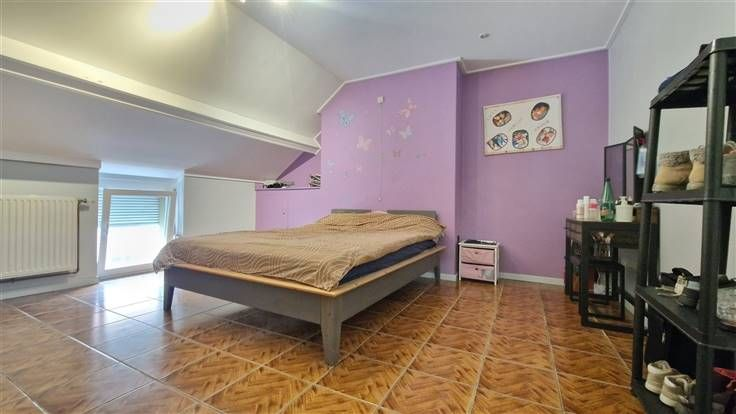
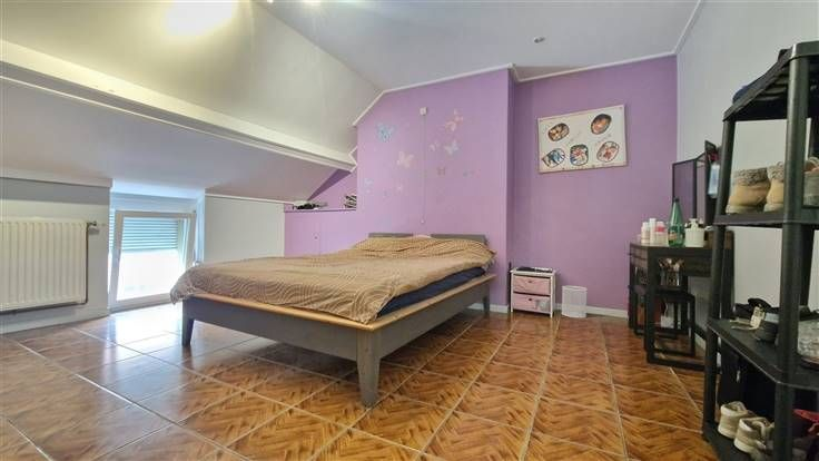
+ wastebasket [561,285,589,320]
